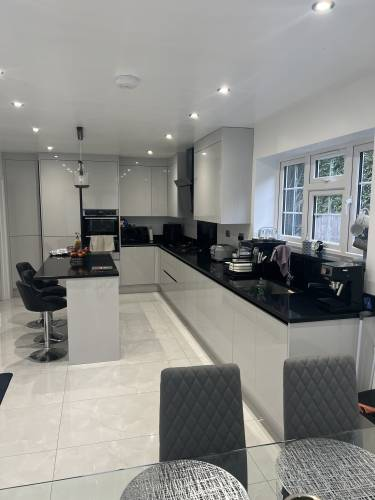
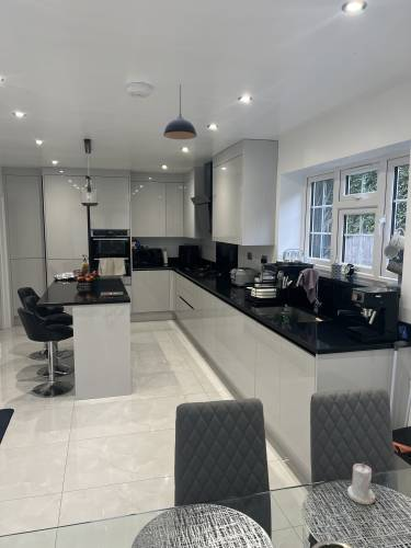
+ pendant light [162,83,198,140]
+ candle [346,461,376,505]
